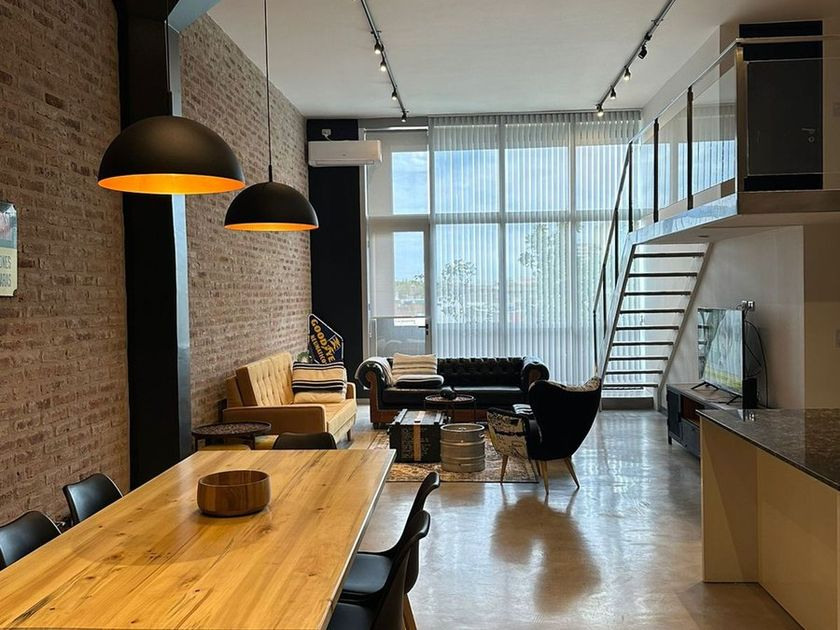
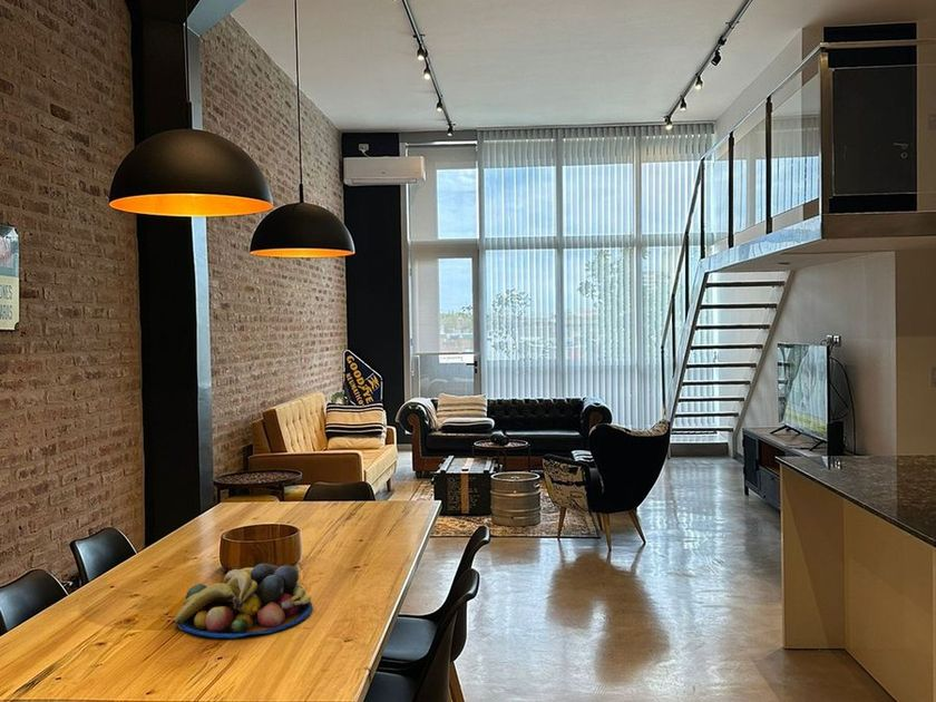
+ fruit bowl [174,562,314,638]
